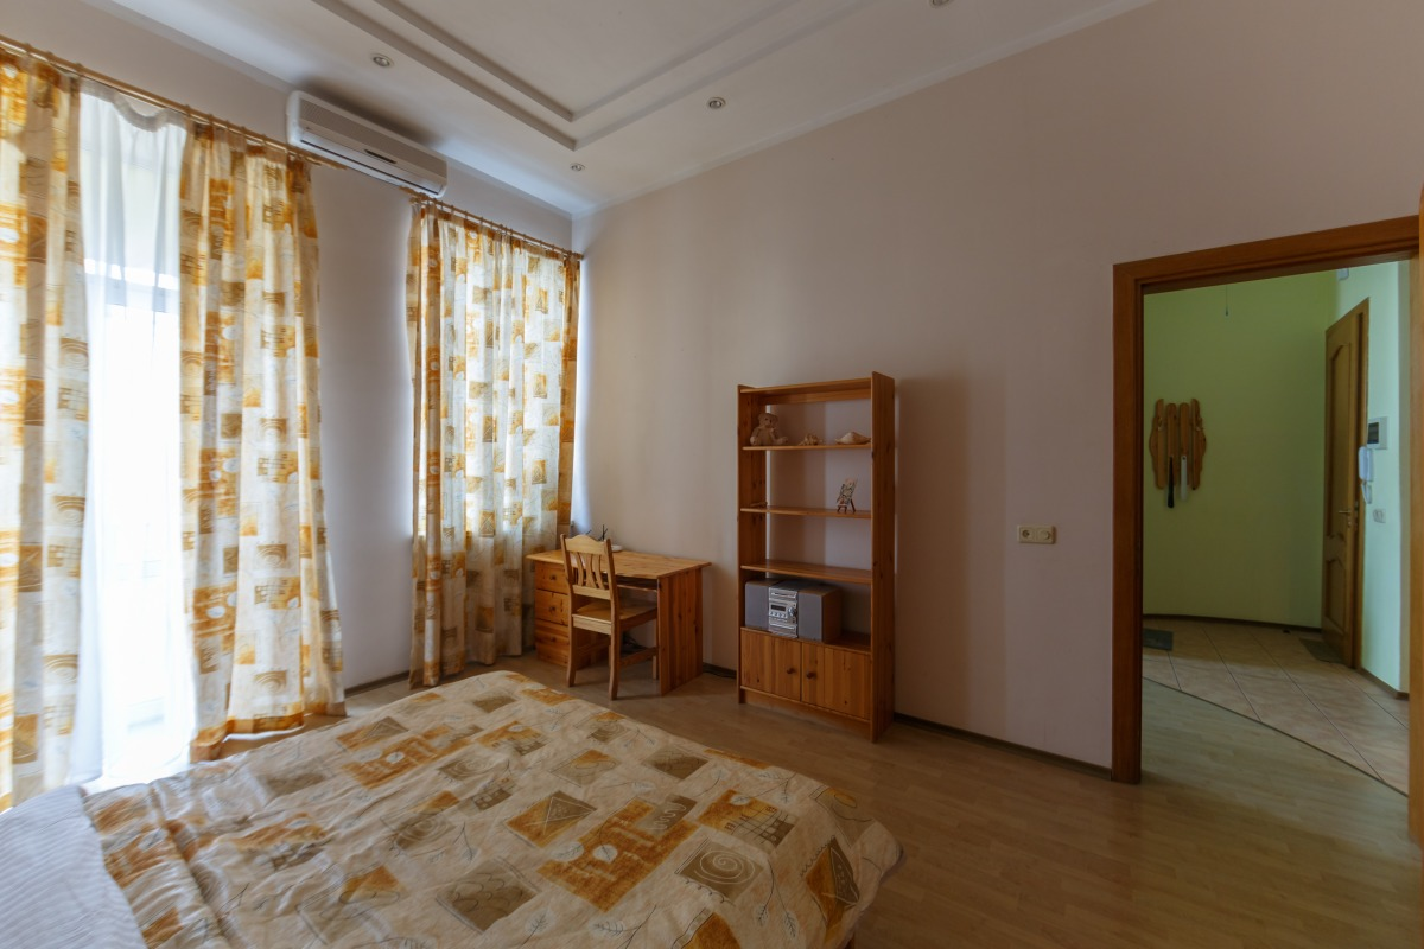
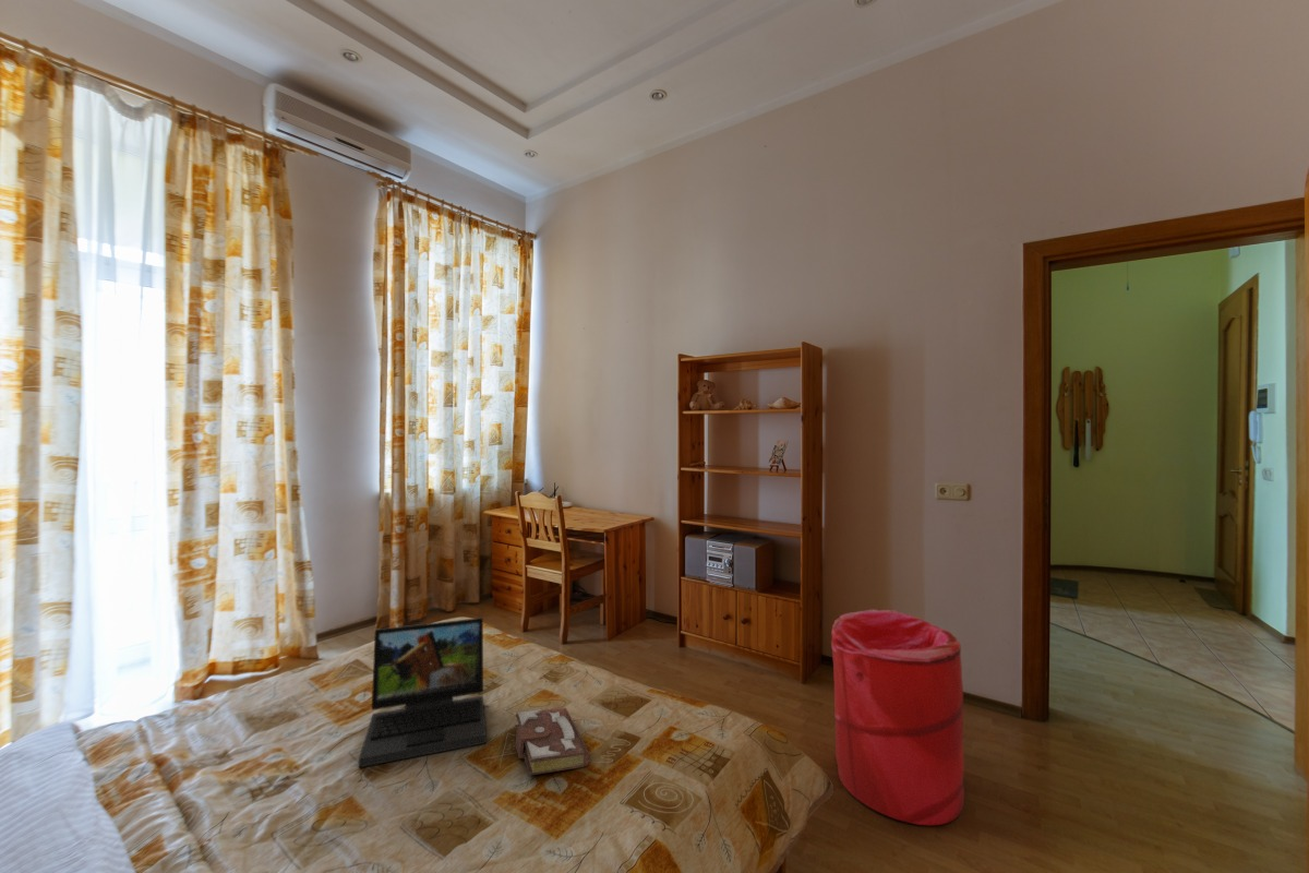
+ laundry hamper [830,609,965,826]
+ laptop [358,617,488,769]
+ book [514,707,590,777]
